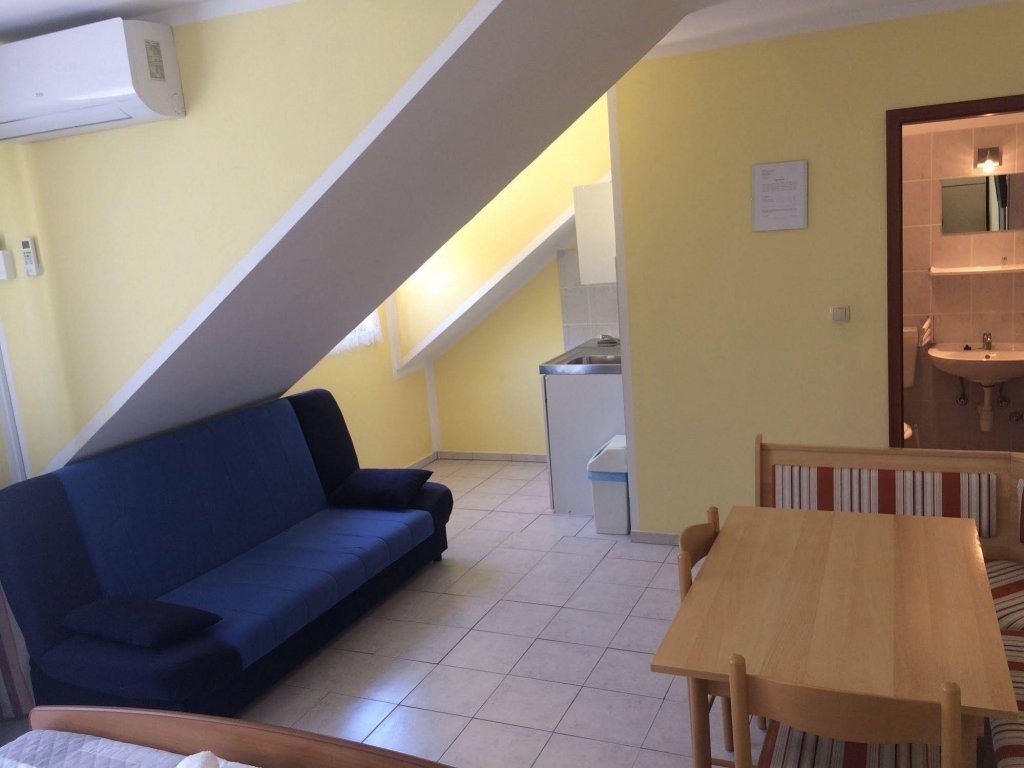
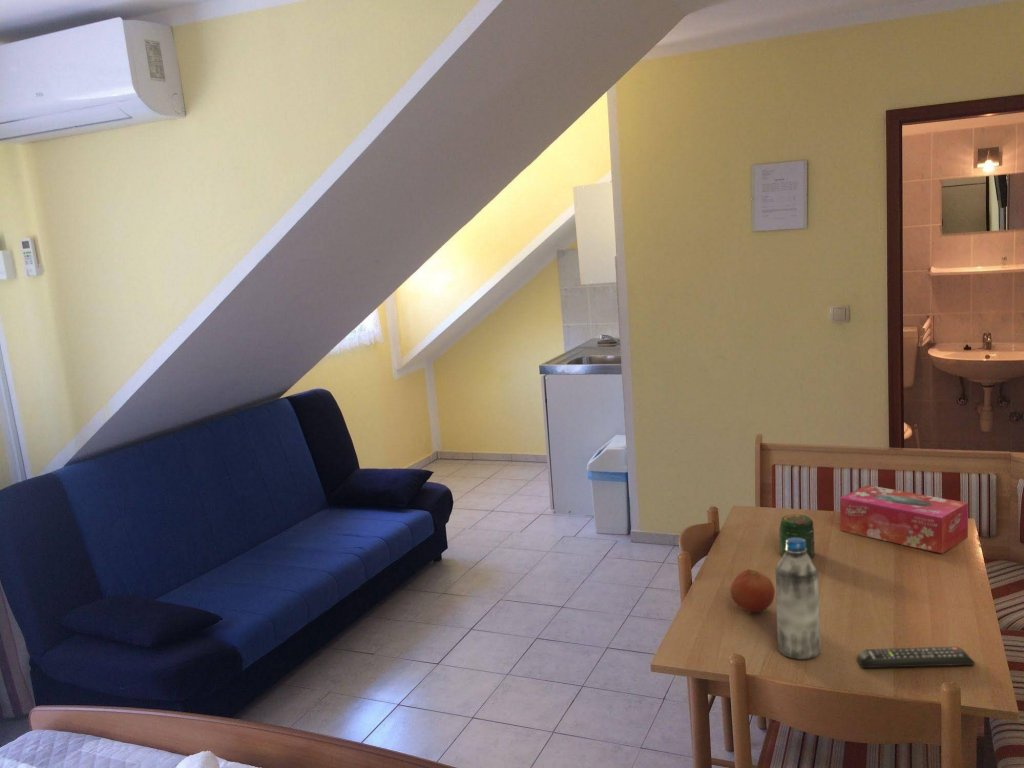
+ fruit [729,568,776,613]
+ water bottle [774,538,822,661]
+ remote control [857,646,976,669]
+ tissue box [839,484,969,554]
+ jar [778,514,816,559]
